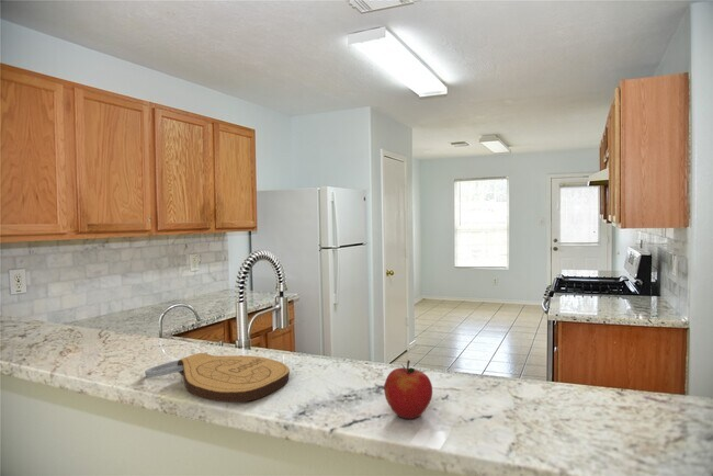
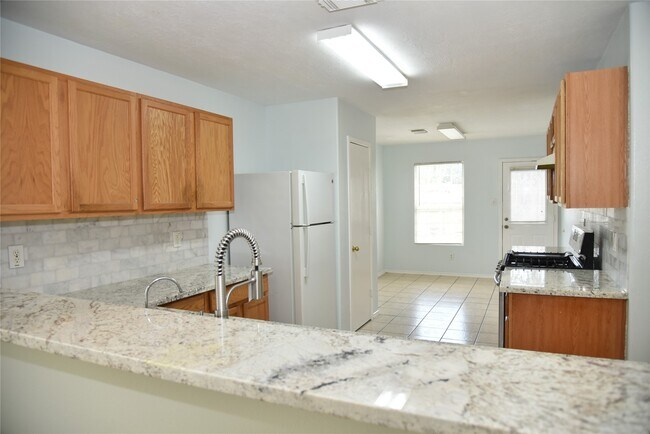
- key chain [144,352,291,404]
- apple [383,359,433,420]
